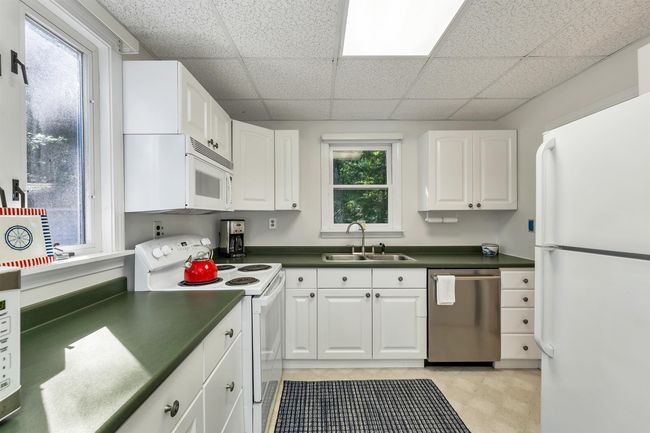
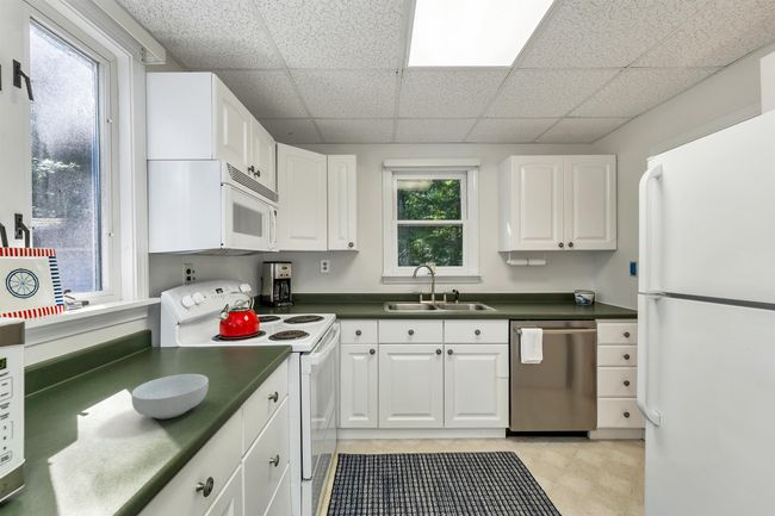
+ cereal bowl [130,373,210,419]
